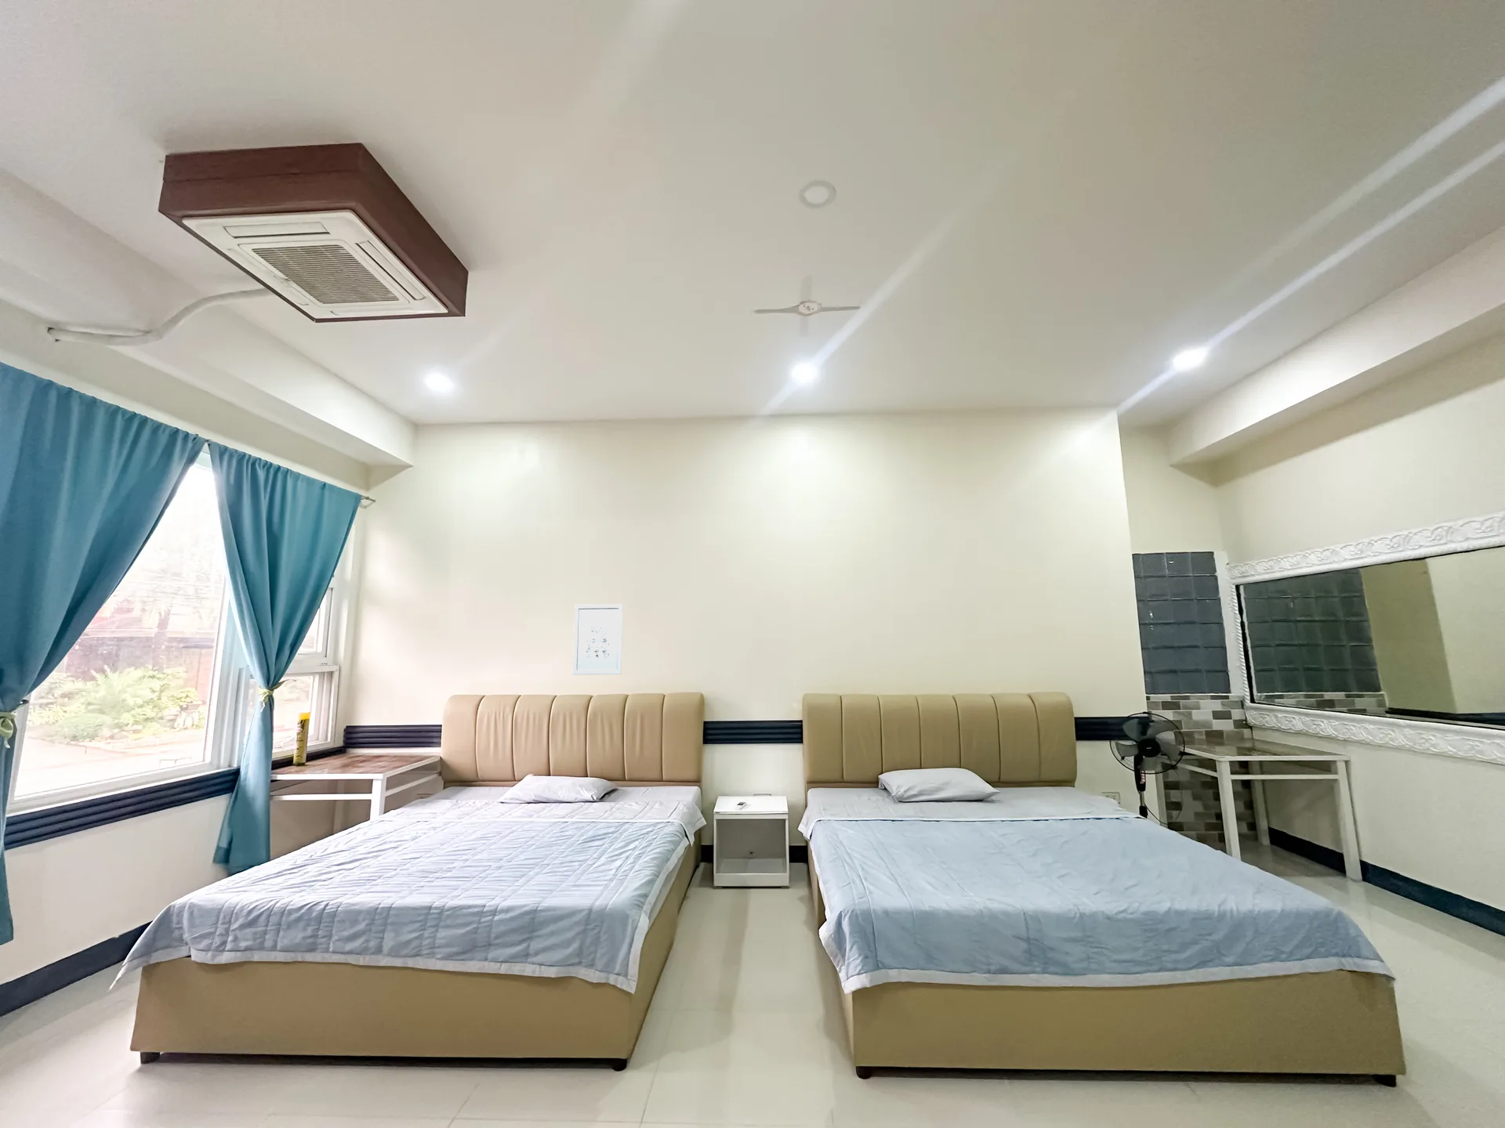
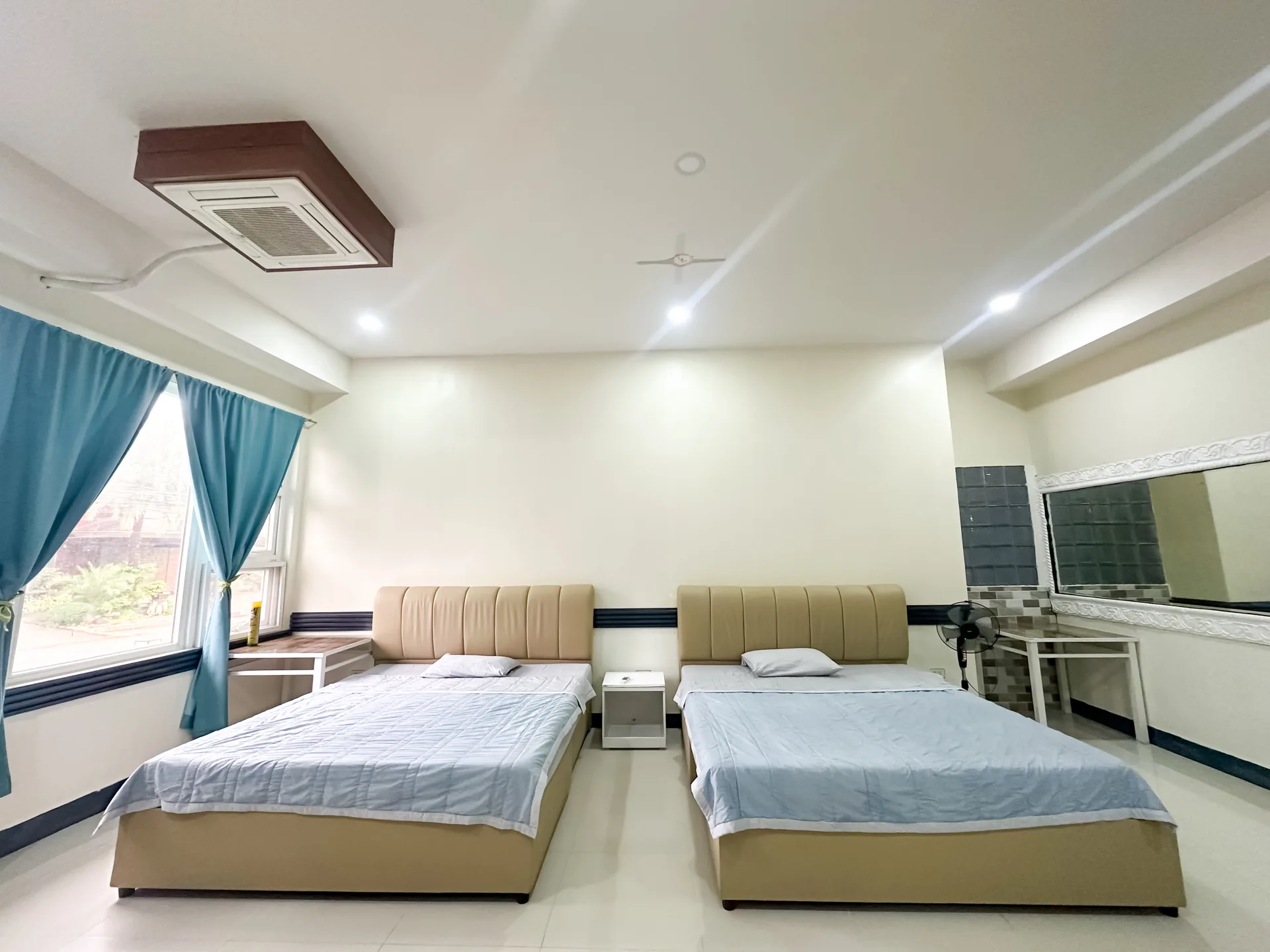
- wall art [572,603,625,675]
